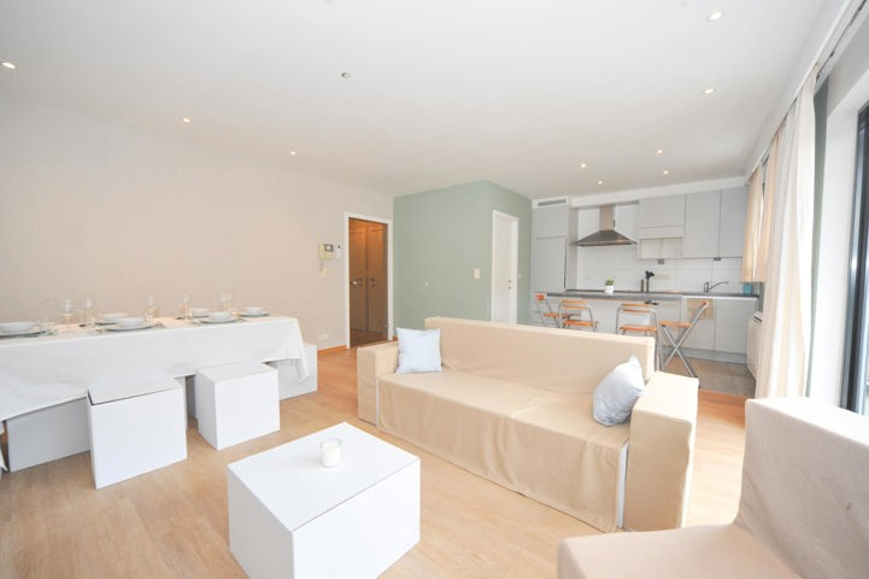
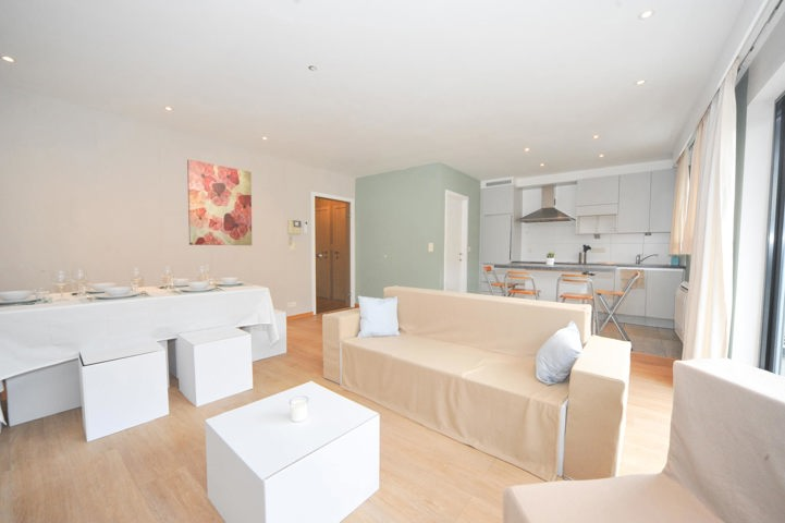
+ wall art [186,158,253,246]
